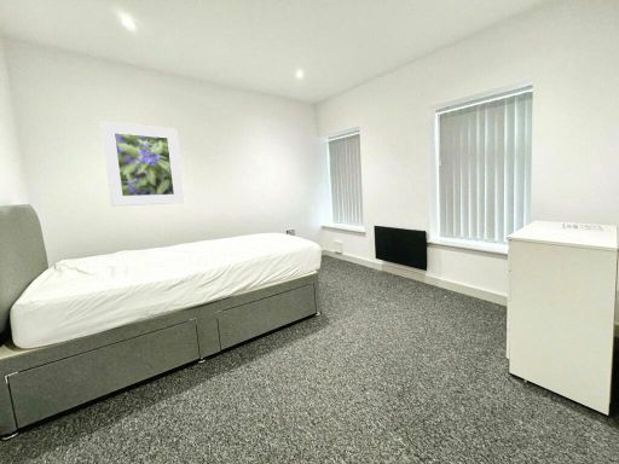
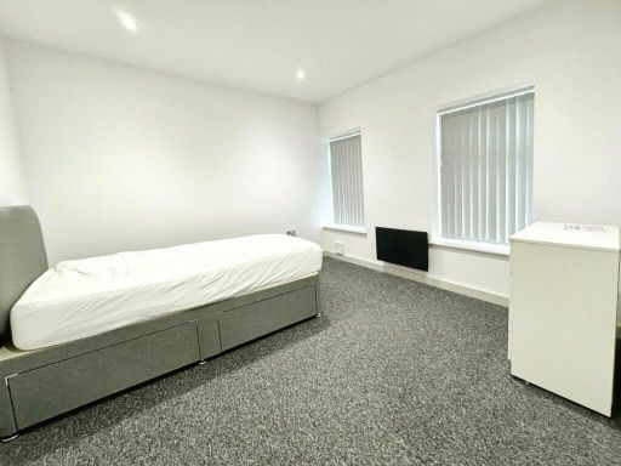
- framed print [99,120,185,208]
